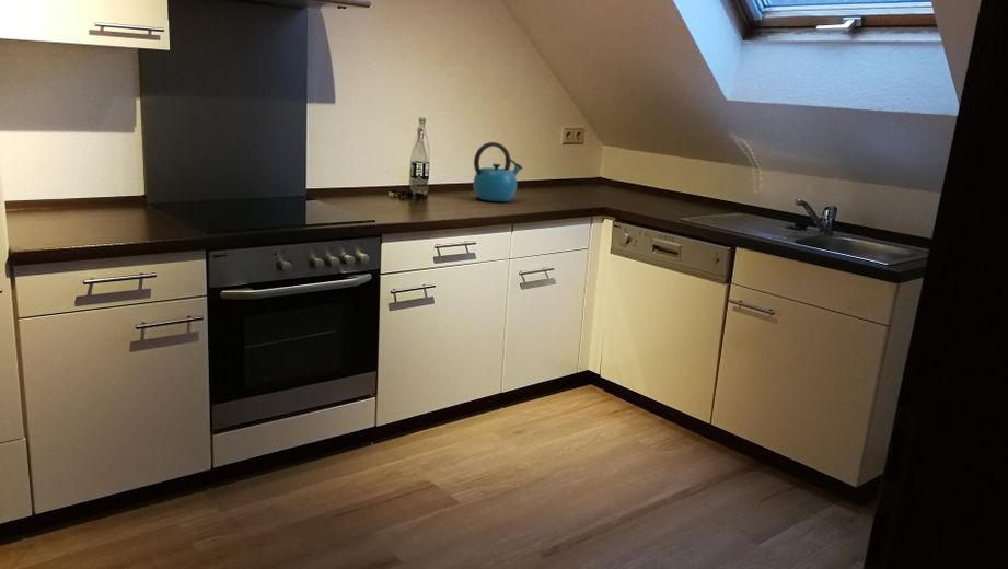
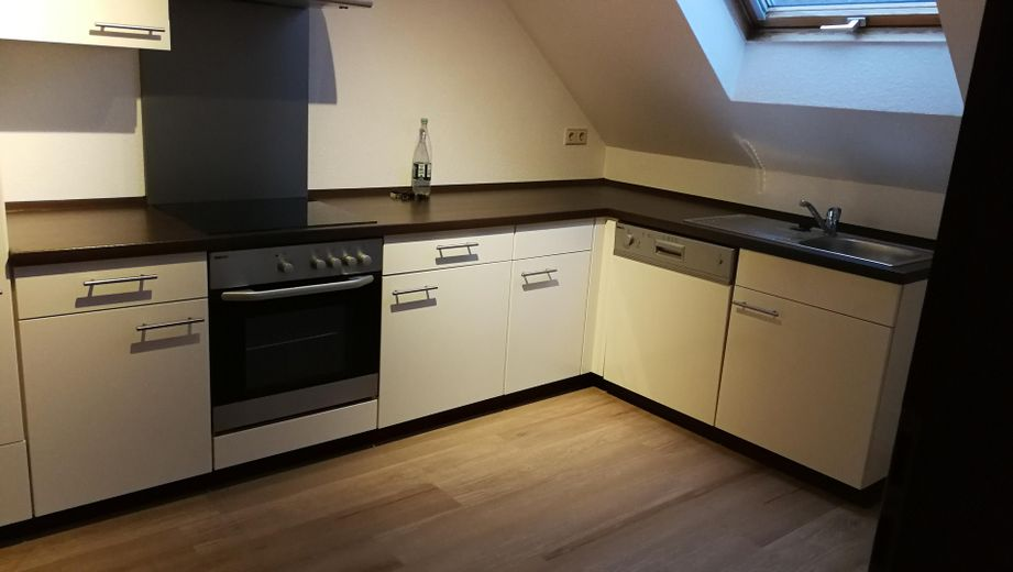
- kettle [472,141,523,202]
